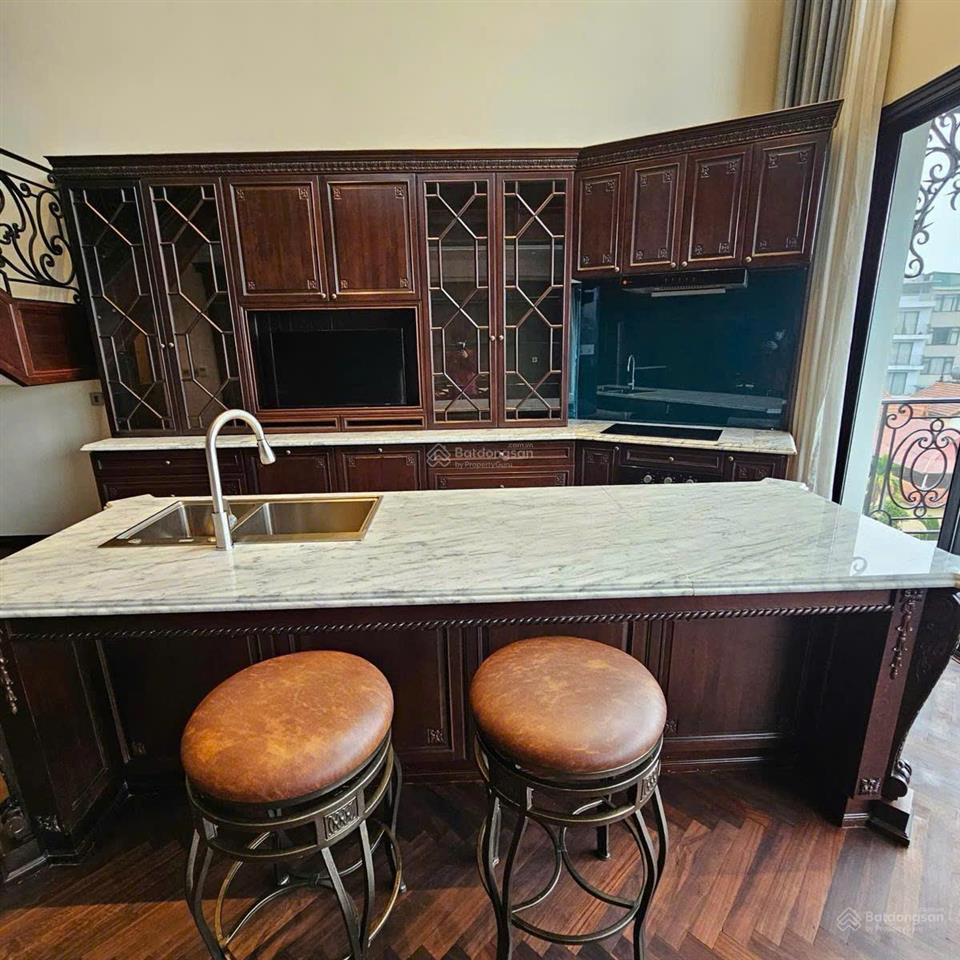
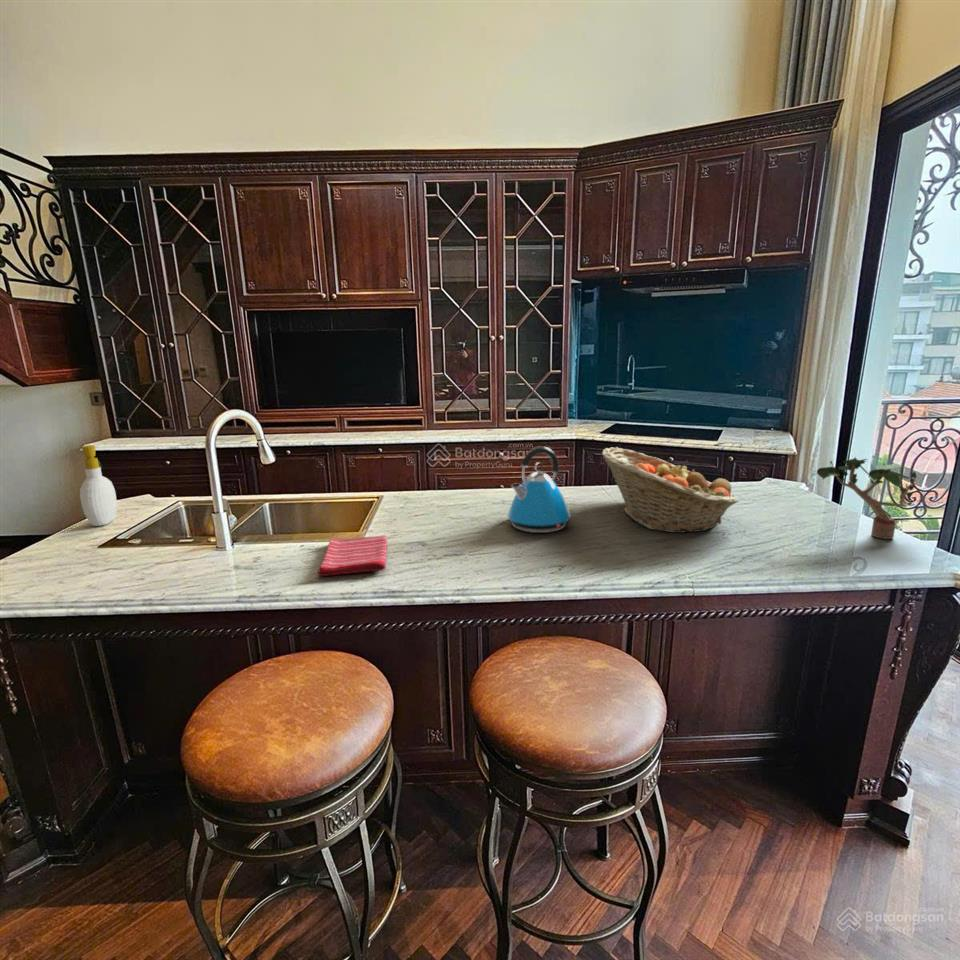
+ soap bottle [70,444,118,527]
+ potted plant [805,457,918,540]
+ kettle [506,445,572,534]
+ fruit basket [601,447,740,534]
+ dish towel [317,535,388,577]
